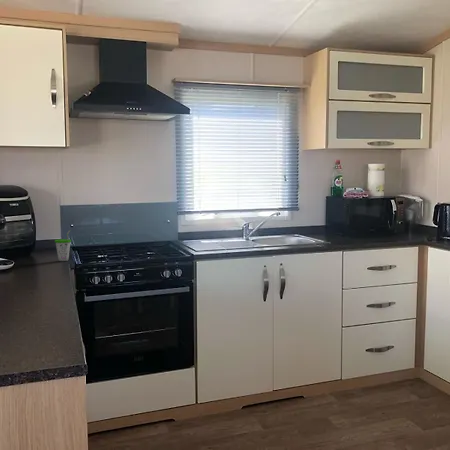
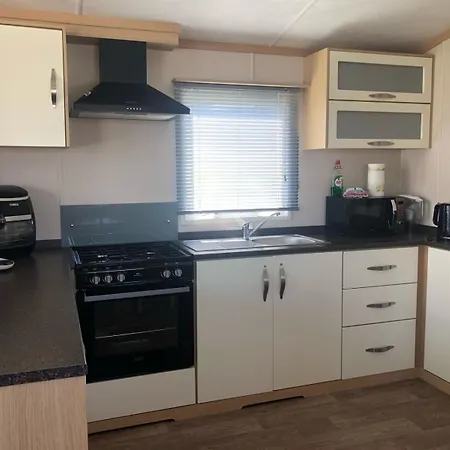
- cup [54,229,72,262]
